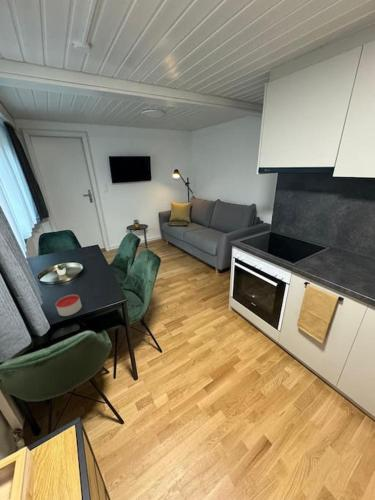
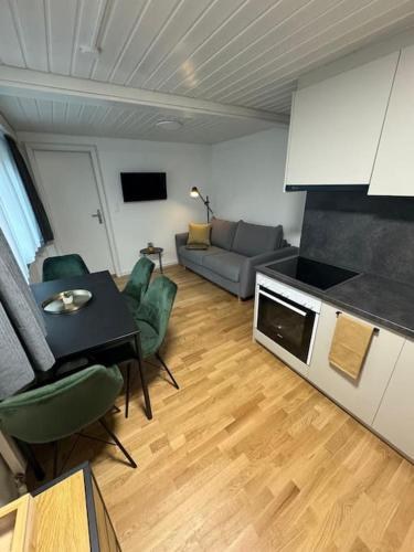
- candle [55,294,83,317]
